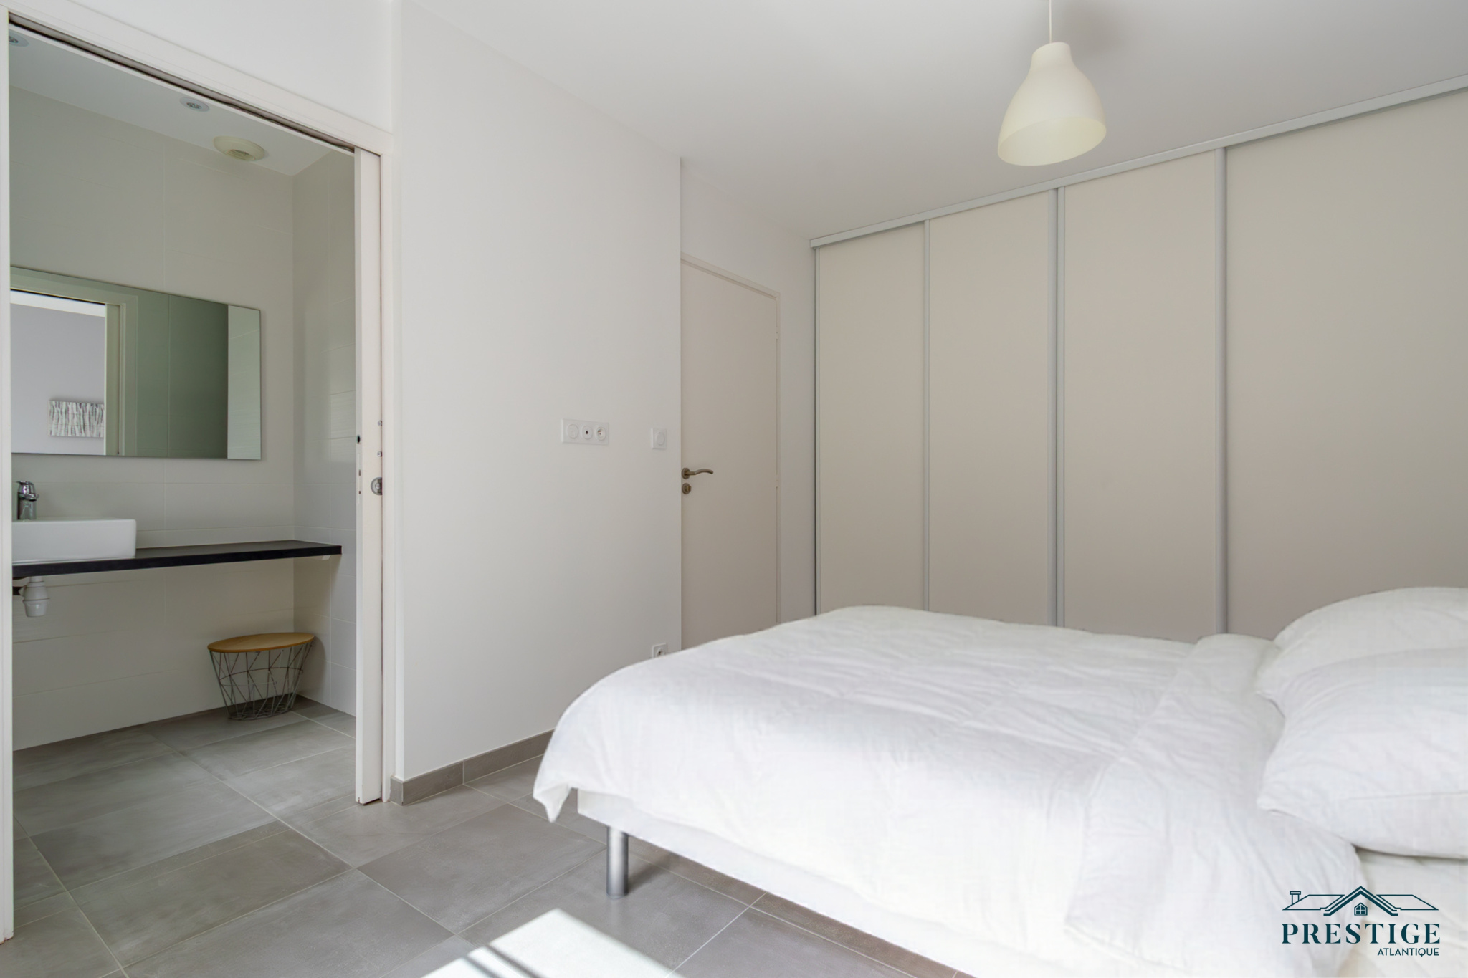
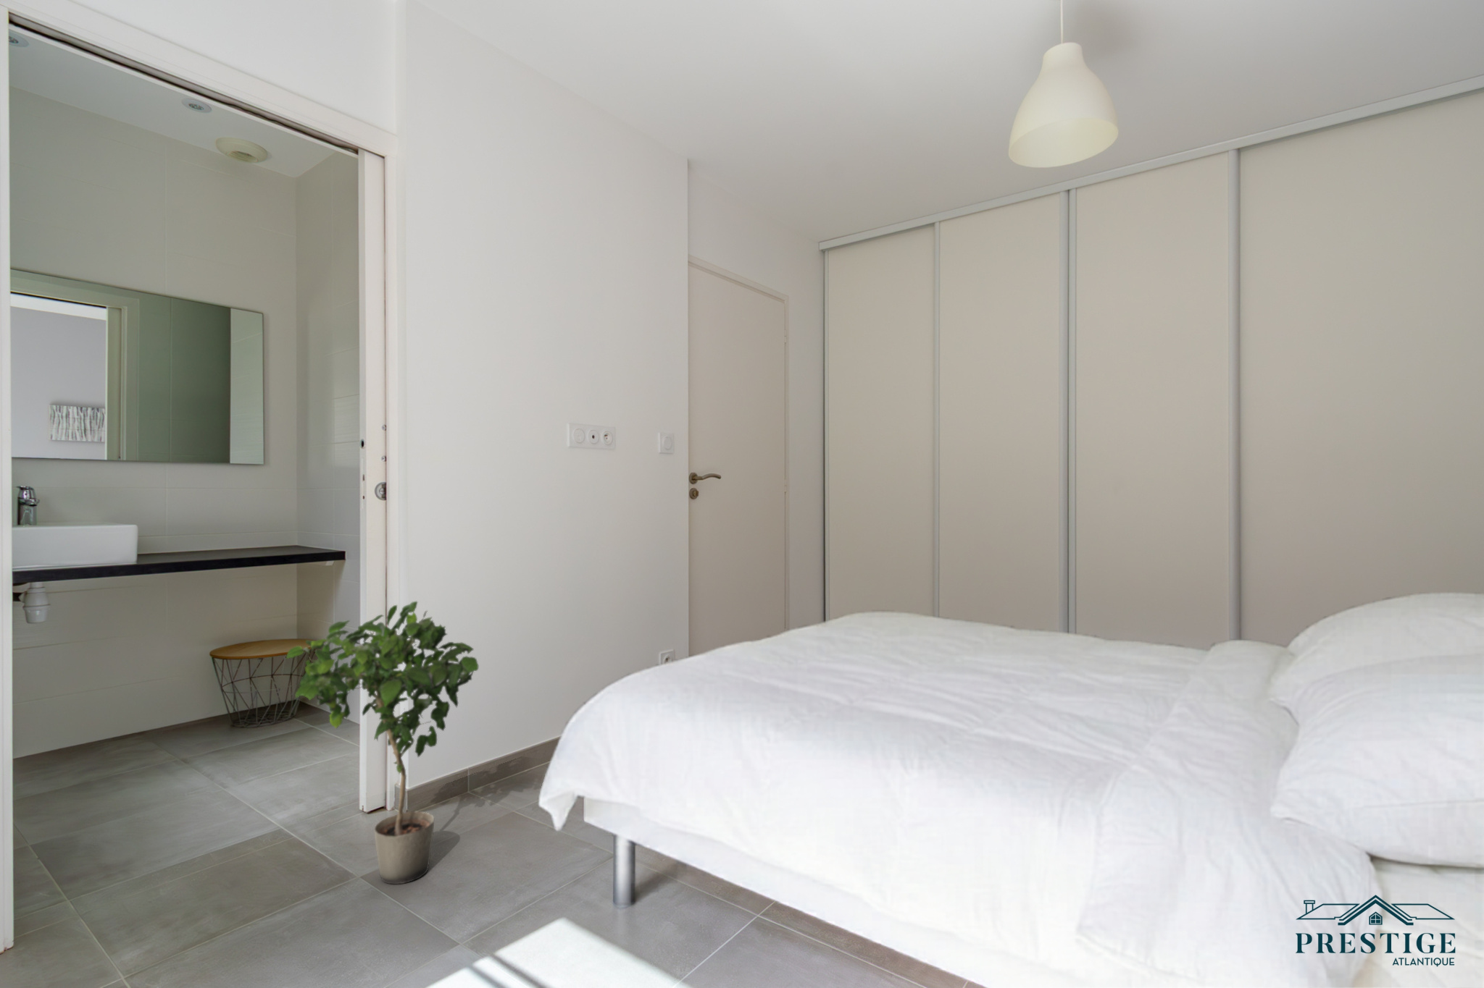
+ potted plant [286,601,479,885]
